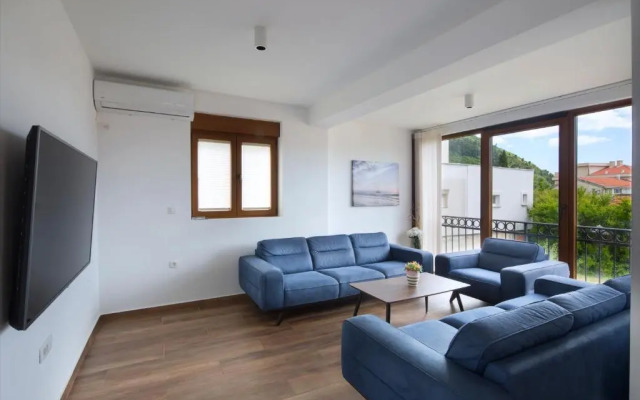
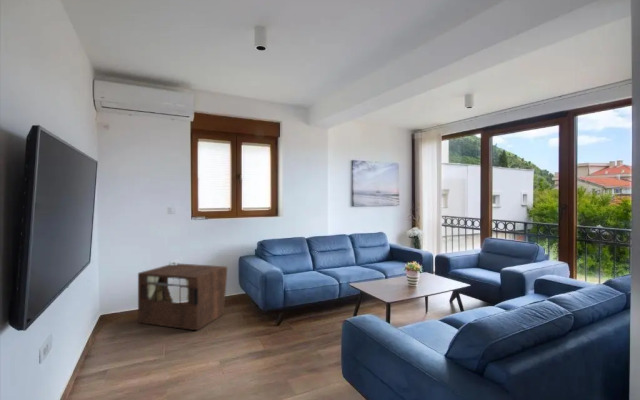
+ storage cabinet [137,263,228,331]
